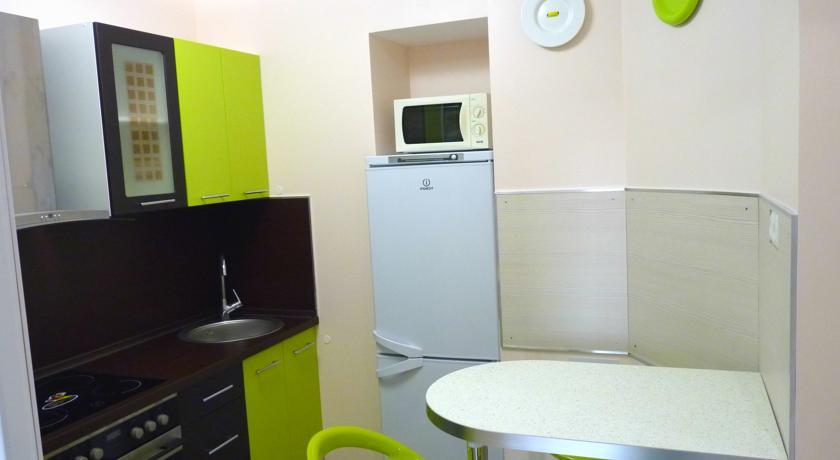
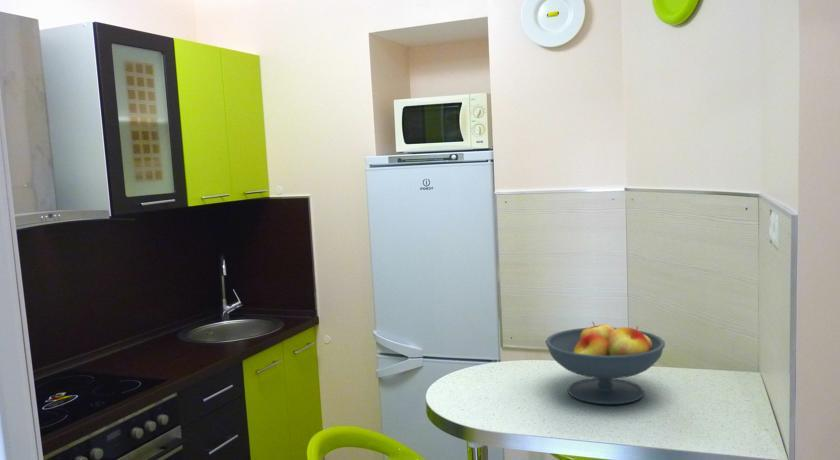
+ fruit bowl [544,320,666,405]
